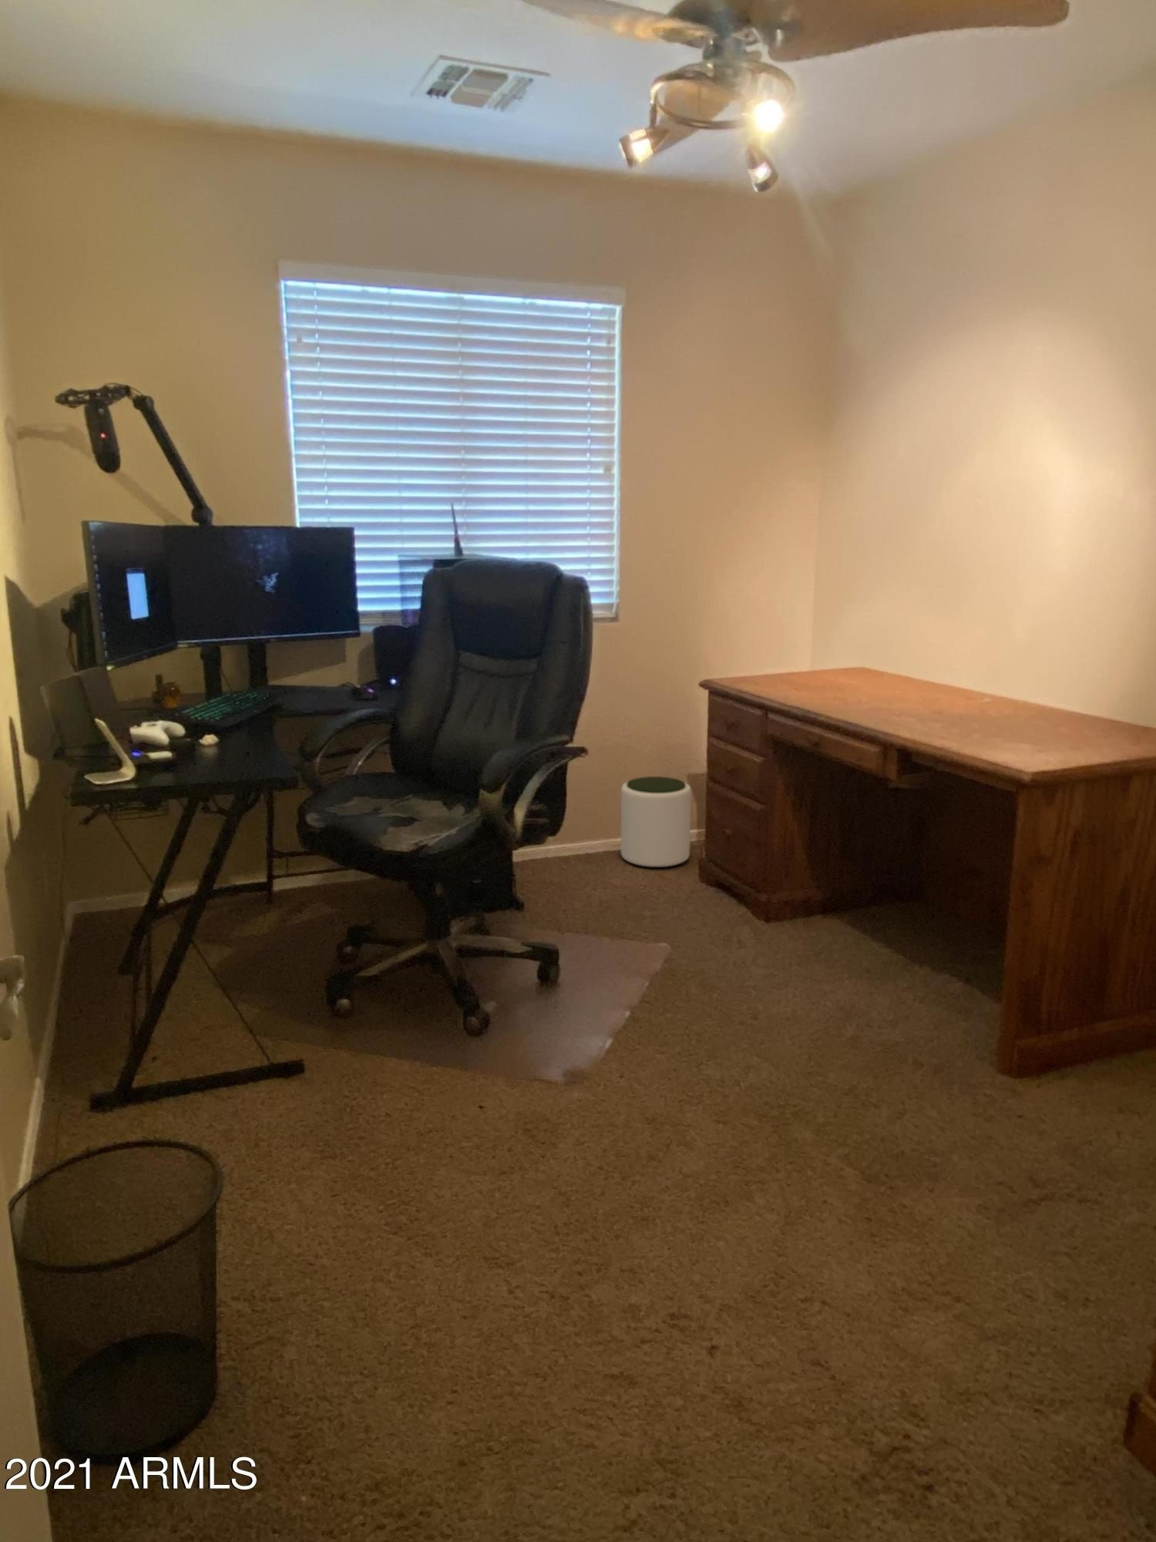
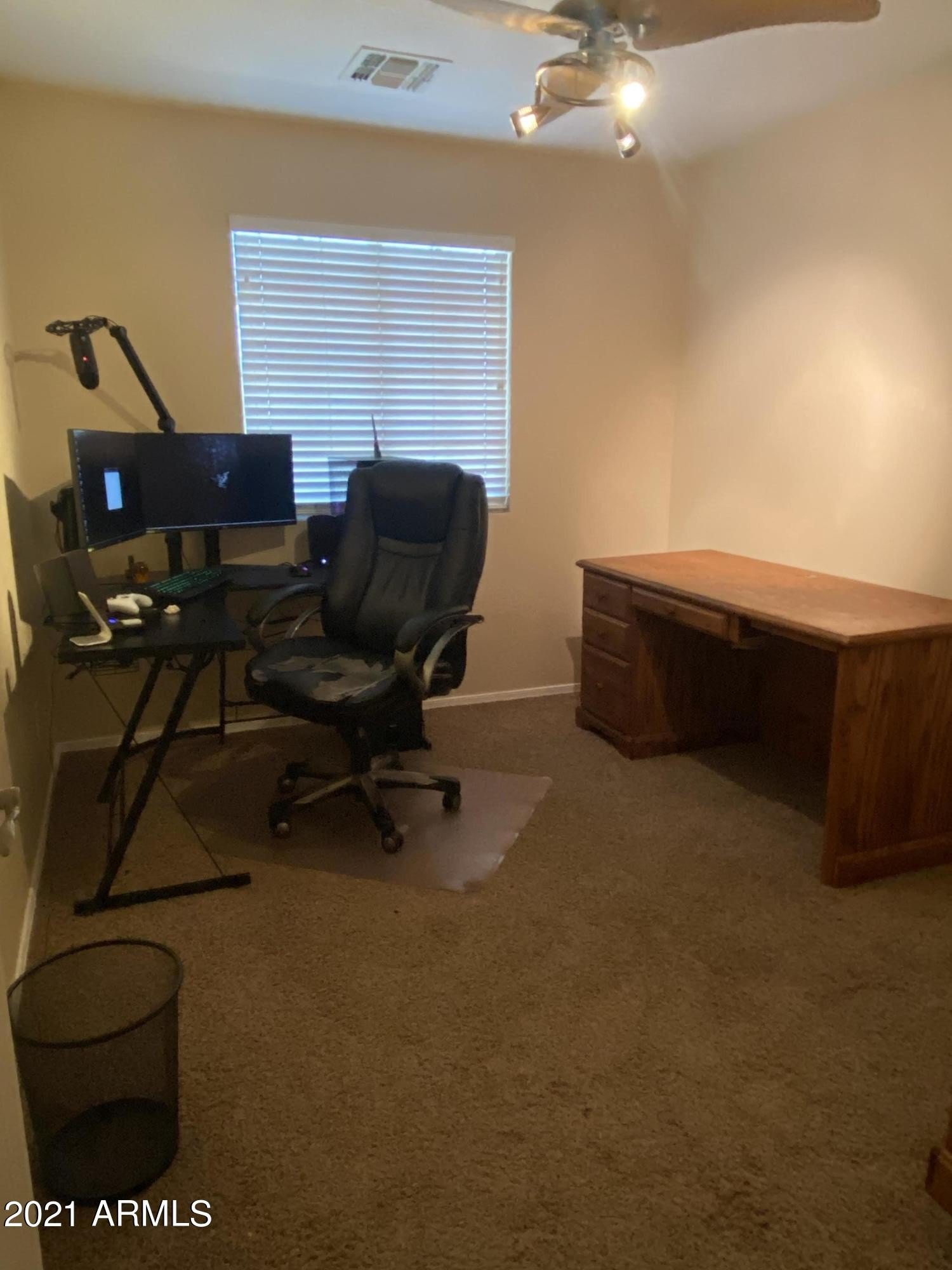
- plant pot [620,776,692,868]
